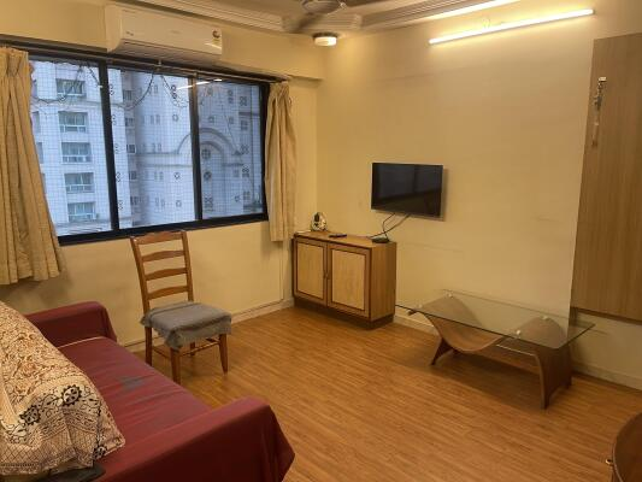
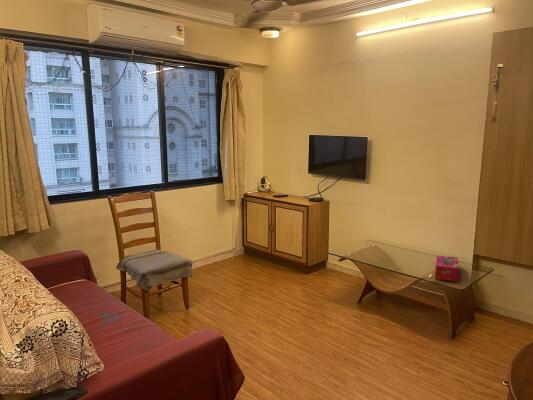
+ tissue box [434,254,460,283]
